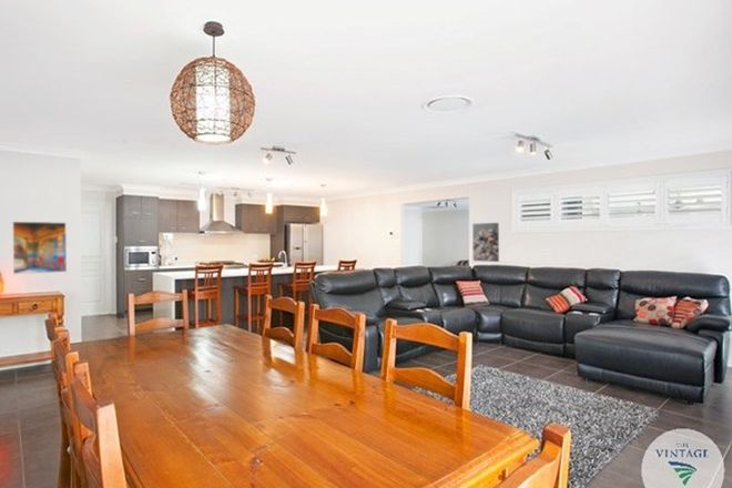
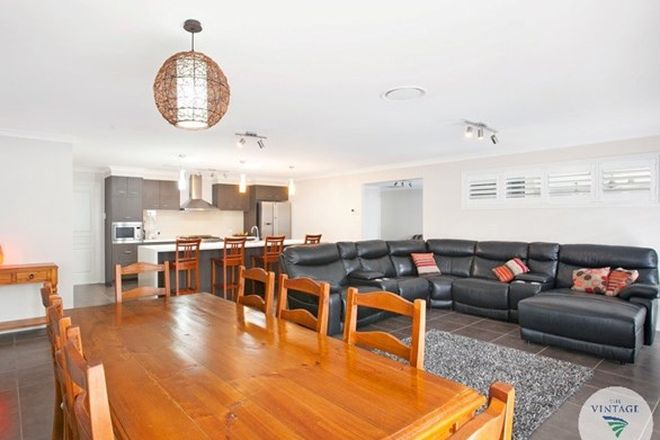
- wall art [471,222,500,263]
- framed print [11,221,68,275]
